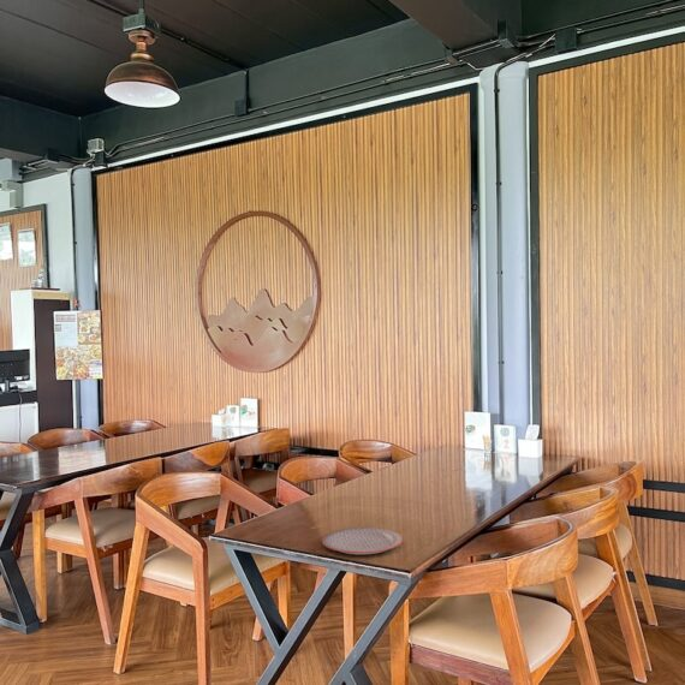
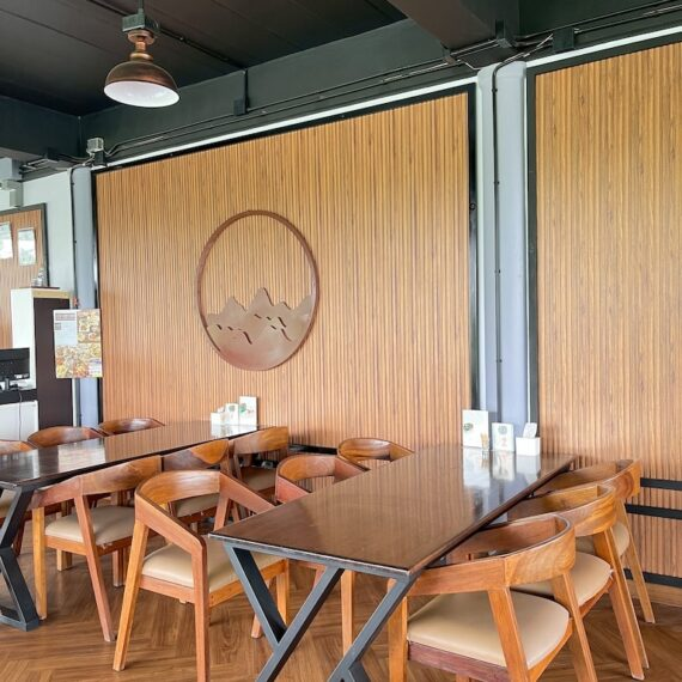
- plate [321,526,404,555]
